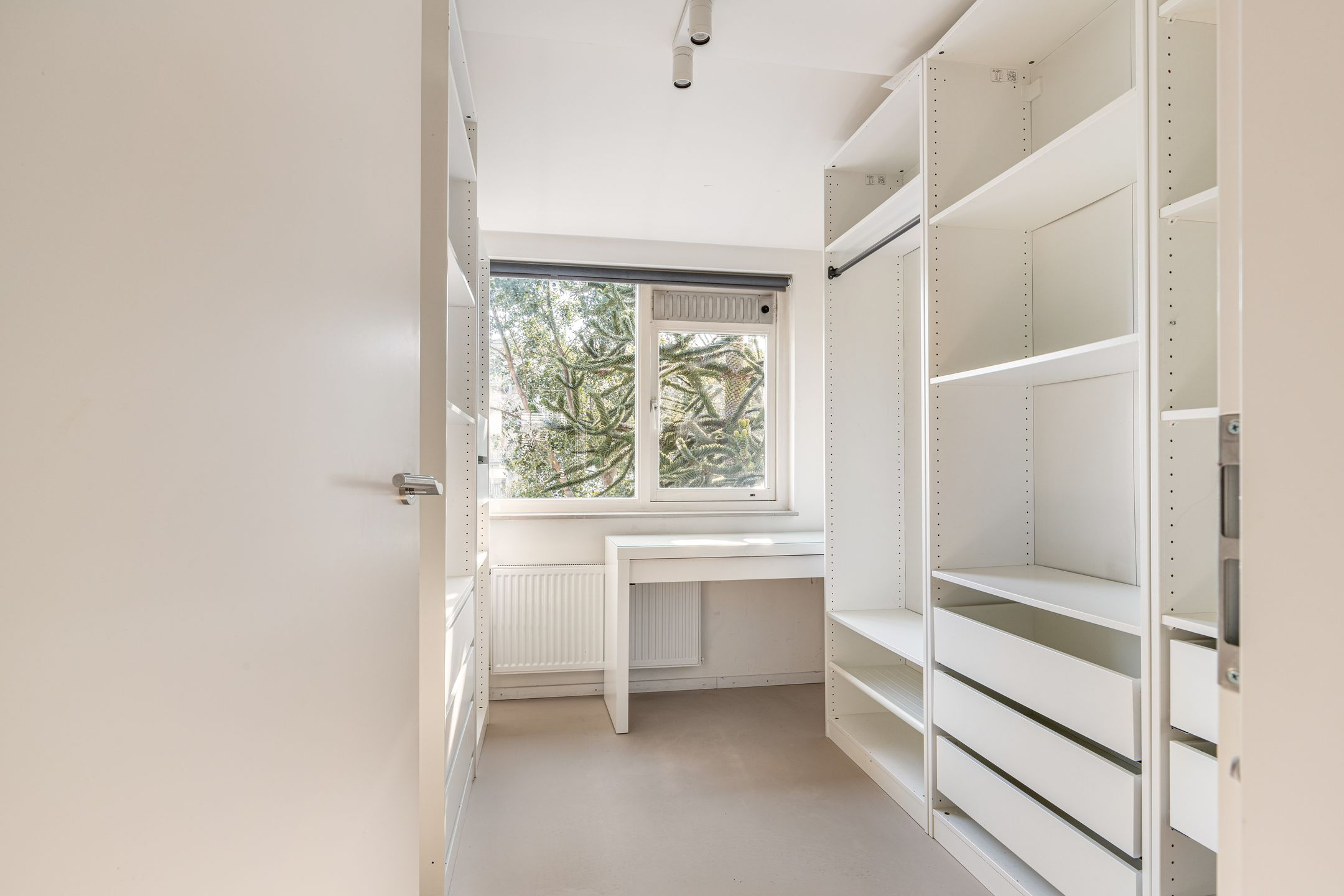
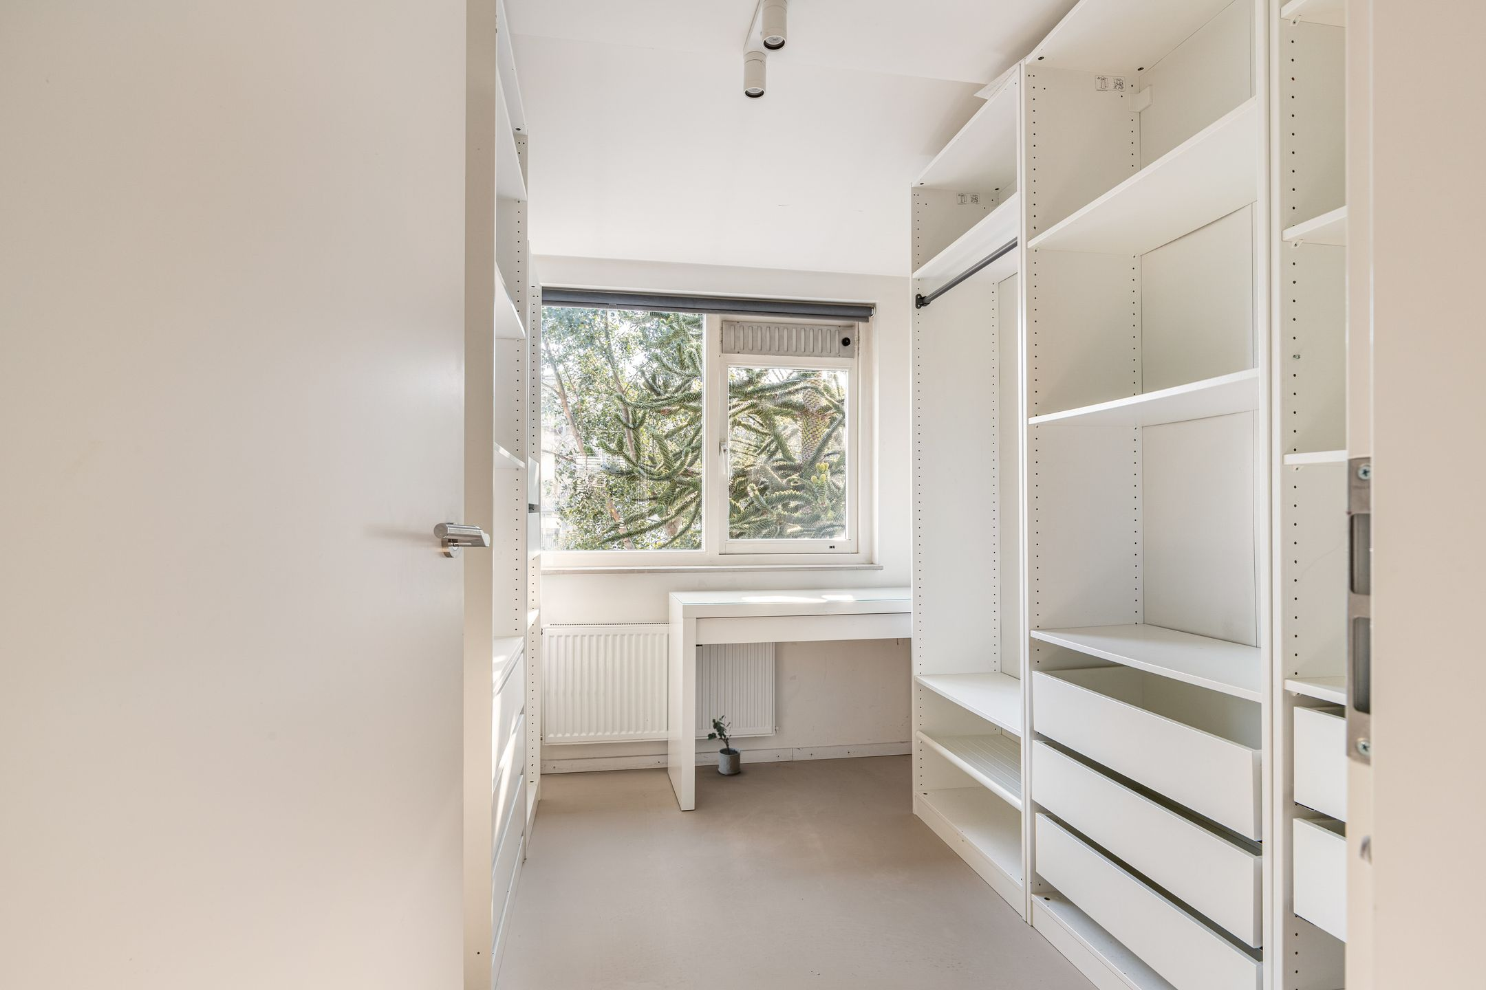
+ potted plant [708,714,741,776]
